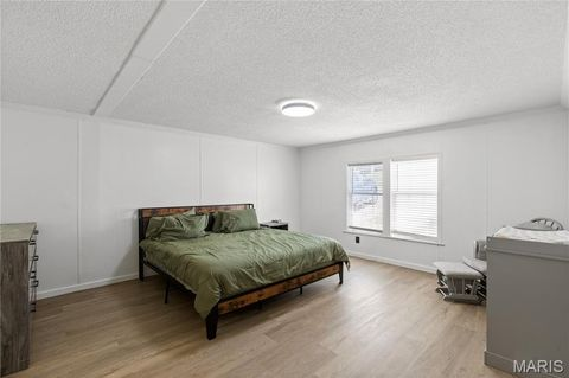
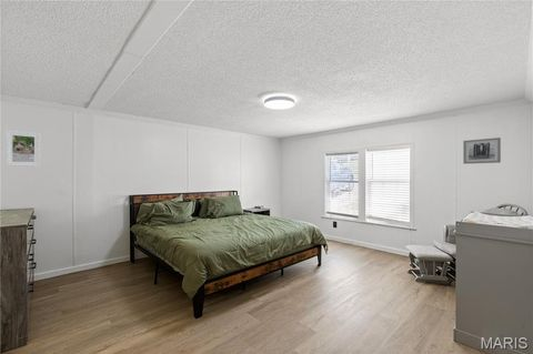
+ wall art [462,136,502,165]
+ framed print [4,129,41,168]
